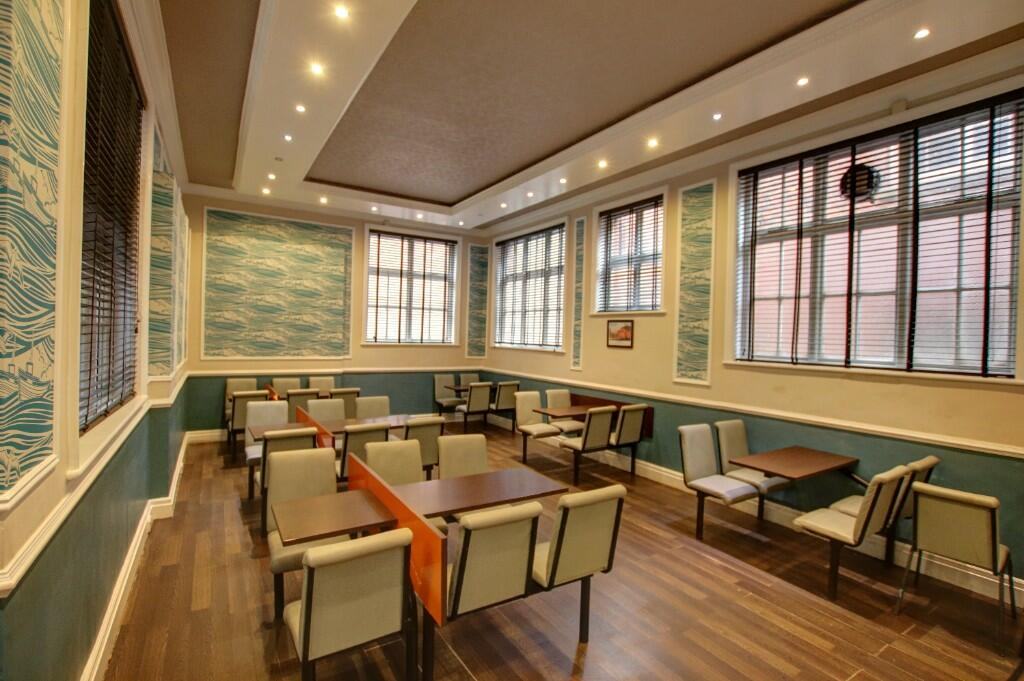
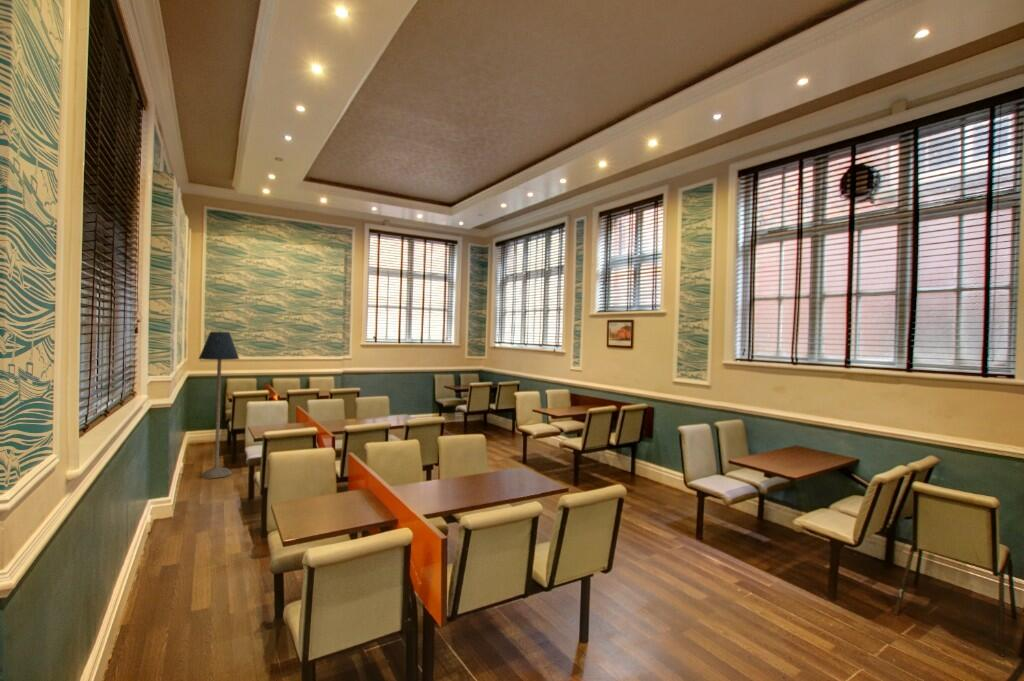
+ floor lamp [198,330,240,480]
